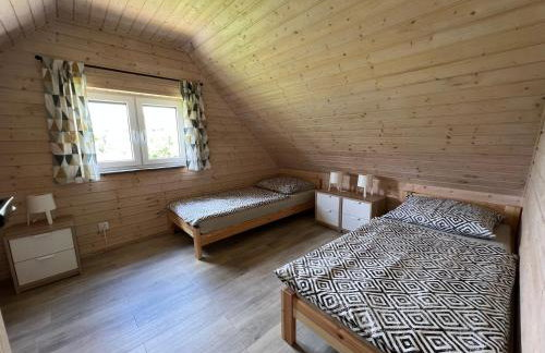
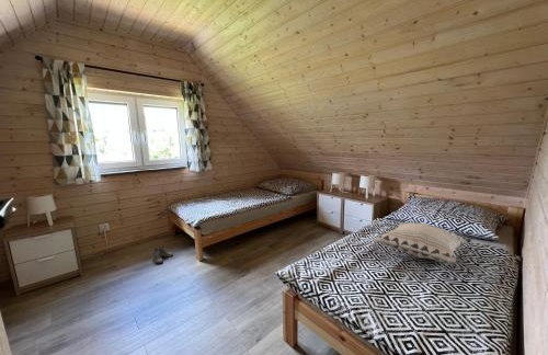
+ boots [151,244,174,264]
+ decorative pillow [374,221,472,264]
